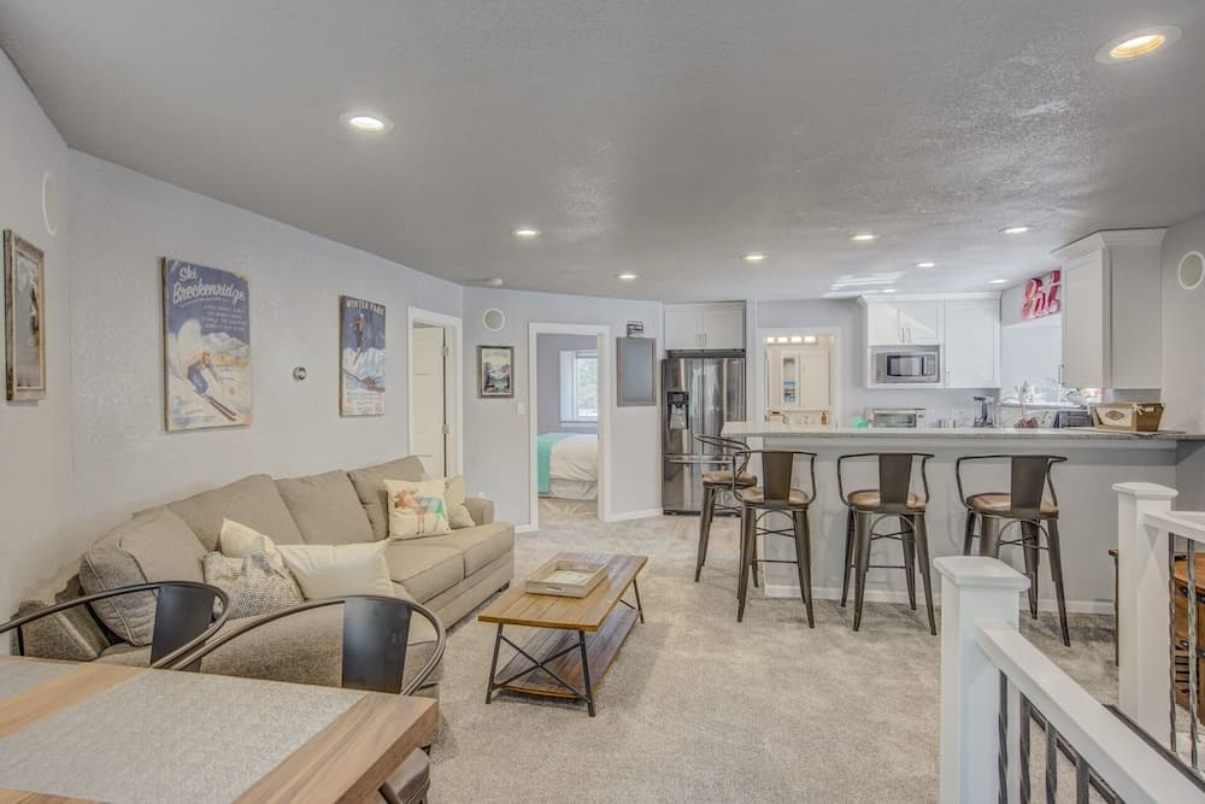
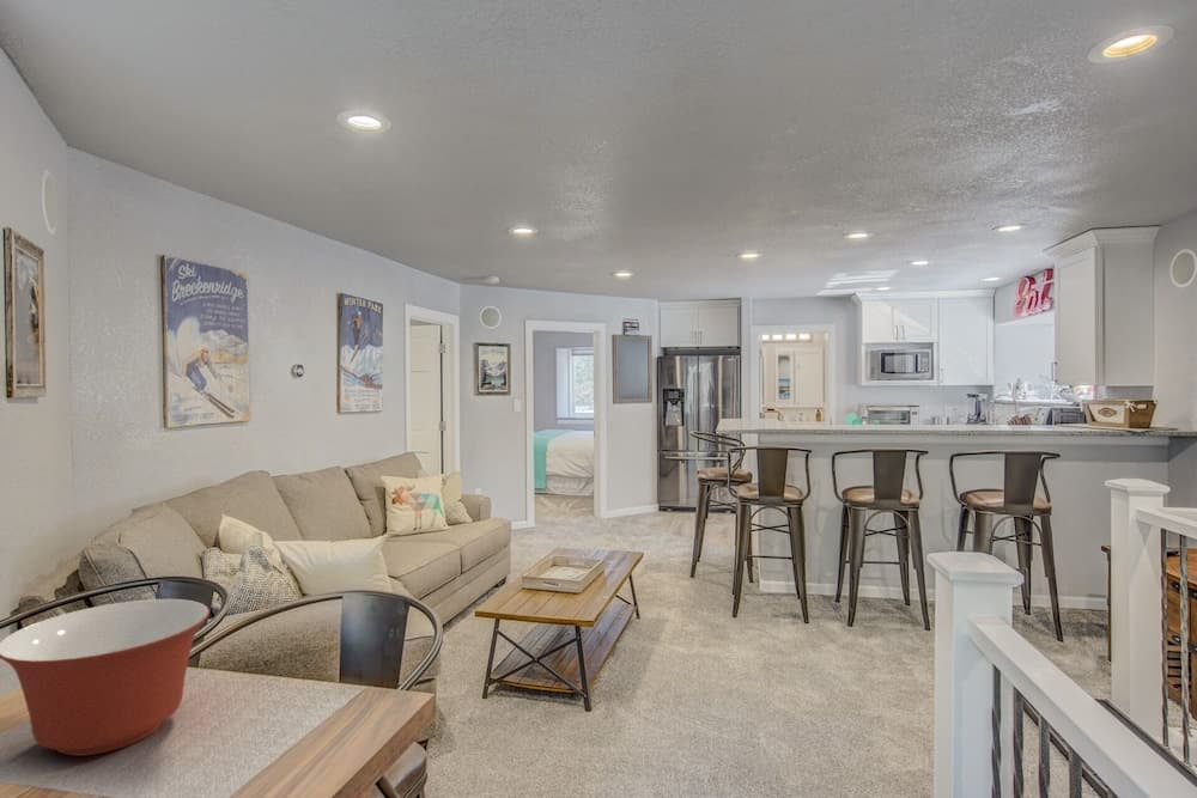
+ mixing bowl [0,598,211,757]
